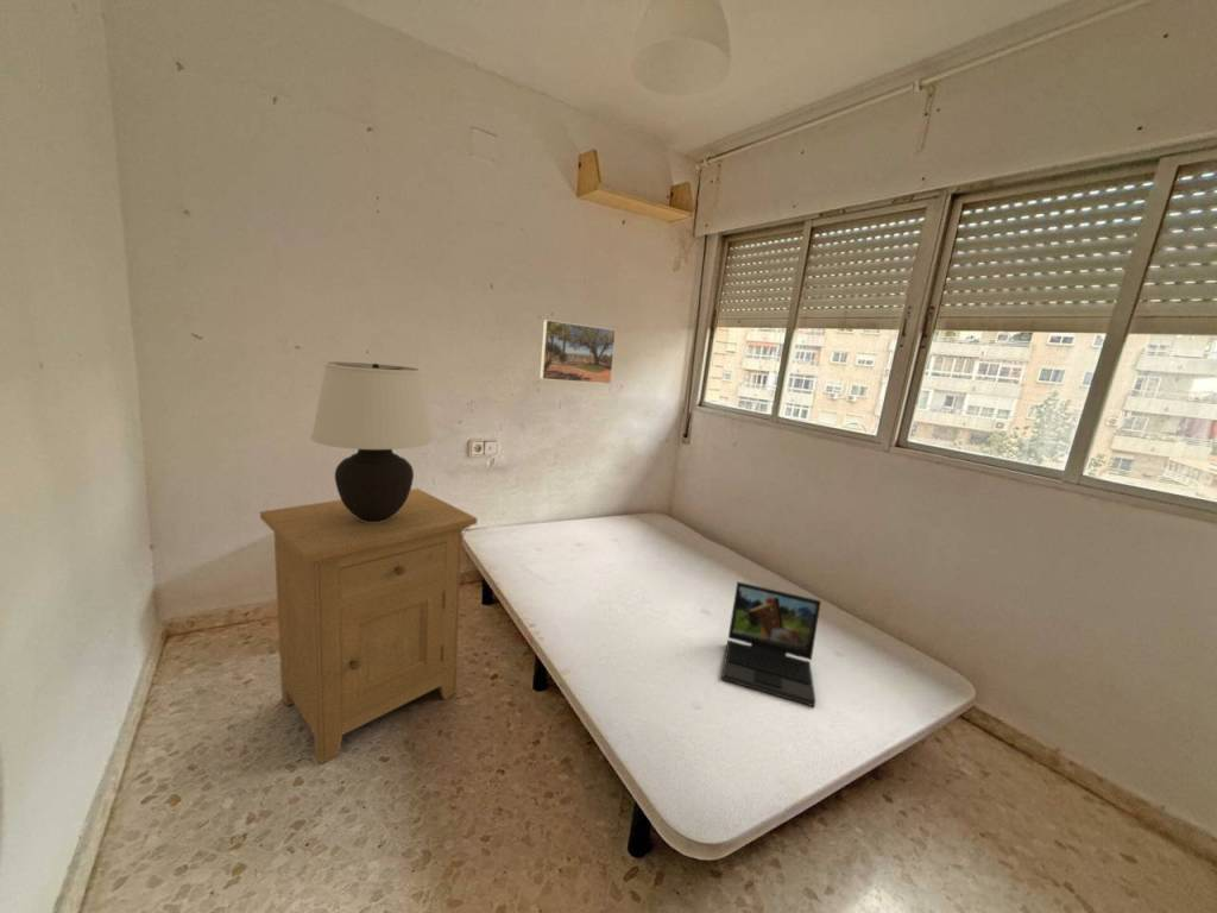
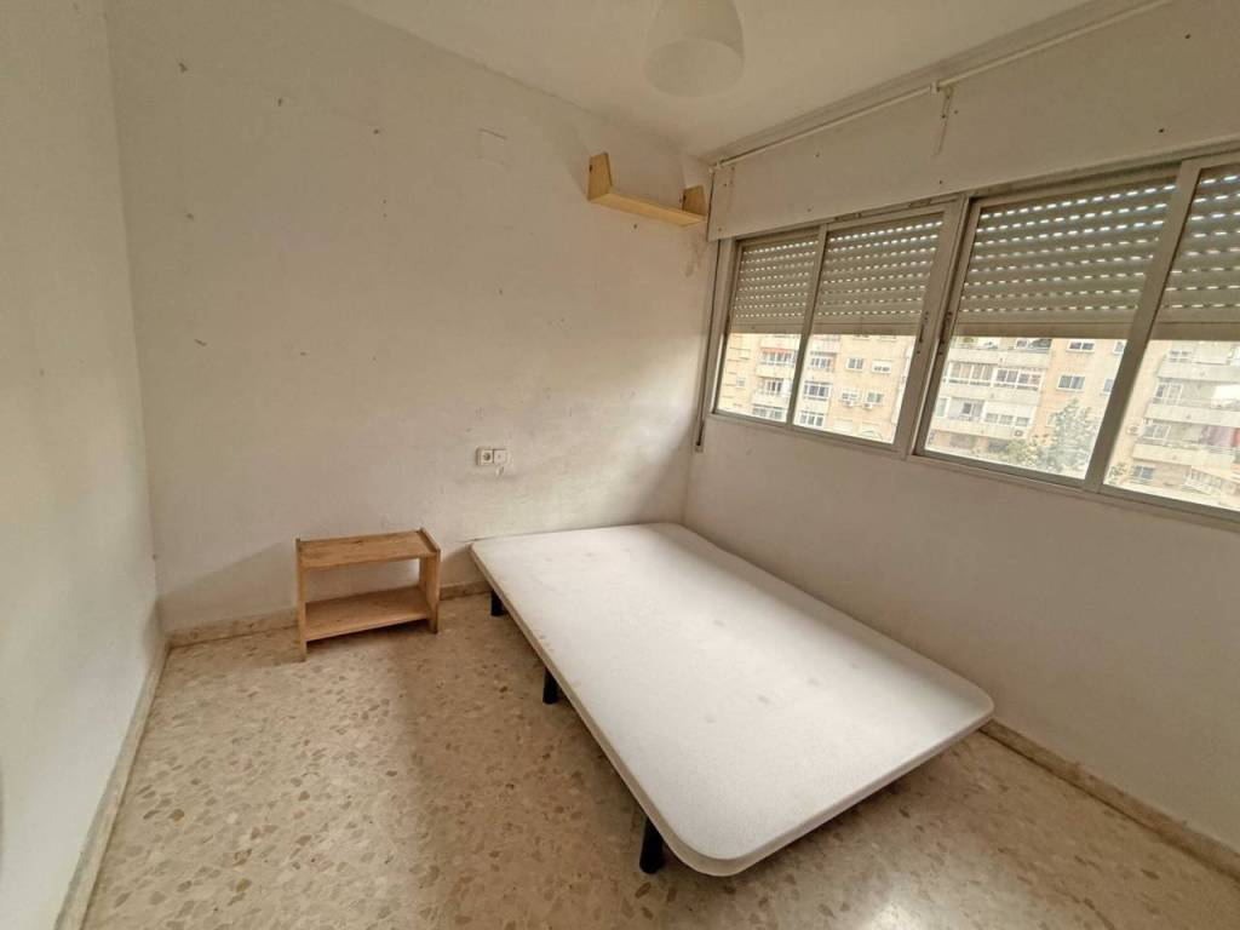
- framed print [538,319,617,385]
- nightstand [259,487,478,766]
- laptop [720,580,821,707]
- table lamp [309,360,435,522]
